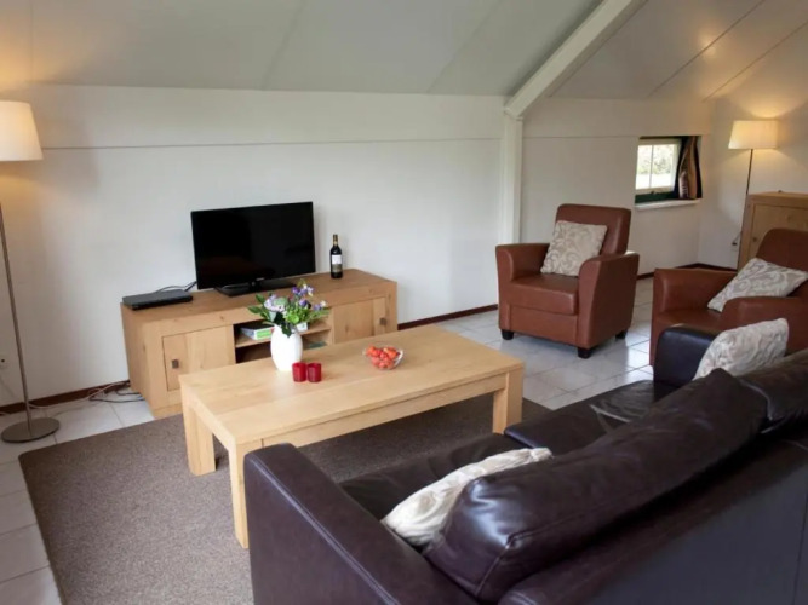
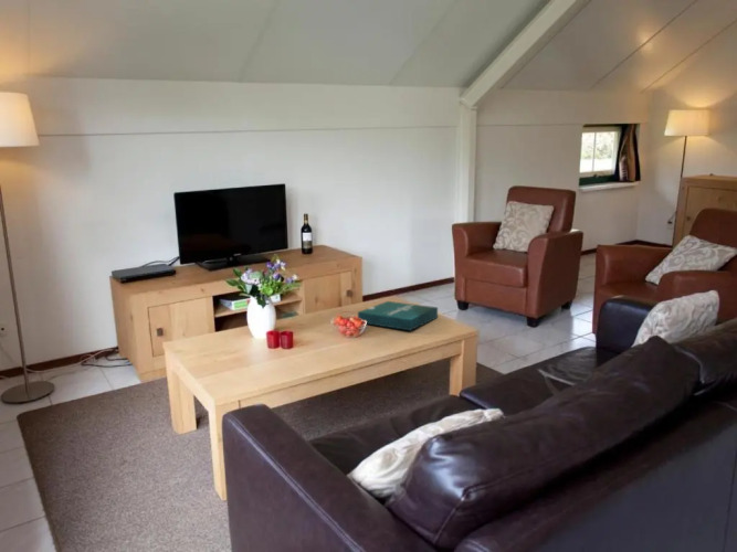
+ pizza box [357,300,439,331]
